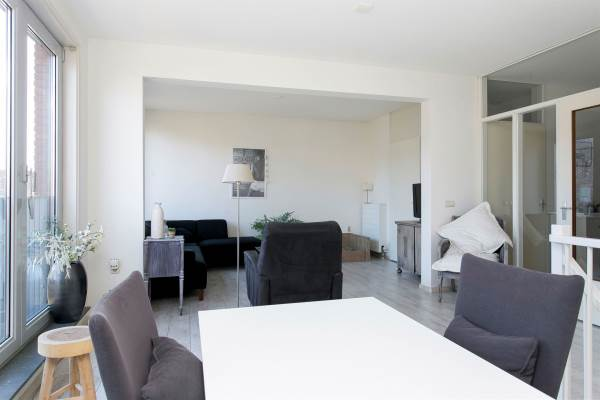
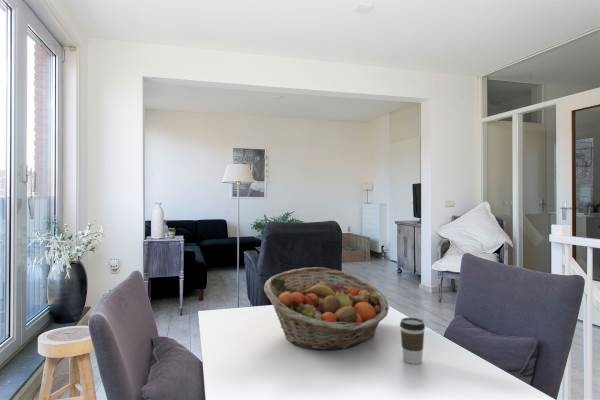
+ fruit basket [263,266,390,351]
+ coffee cup [399,316,426,365]
